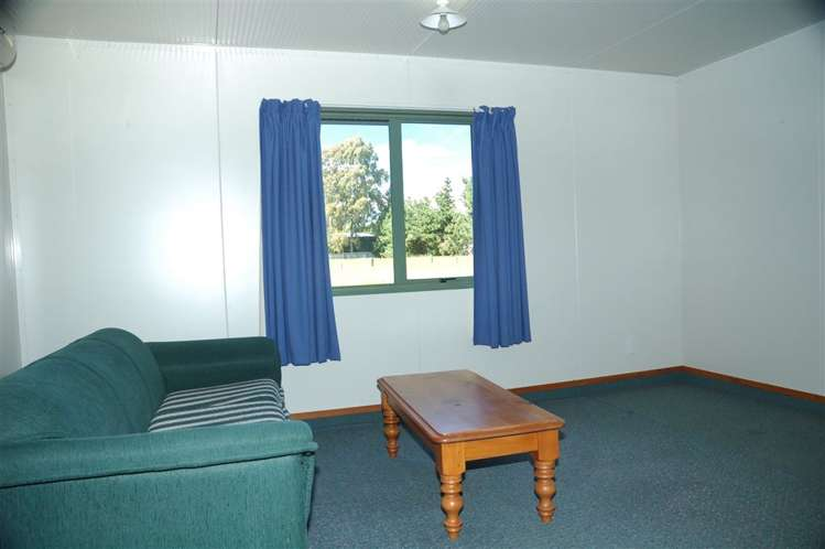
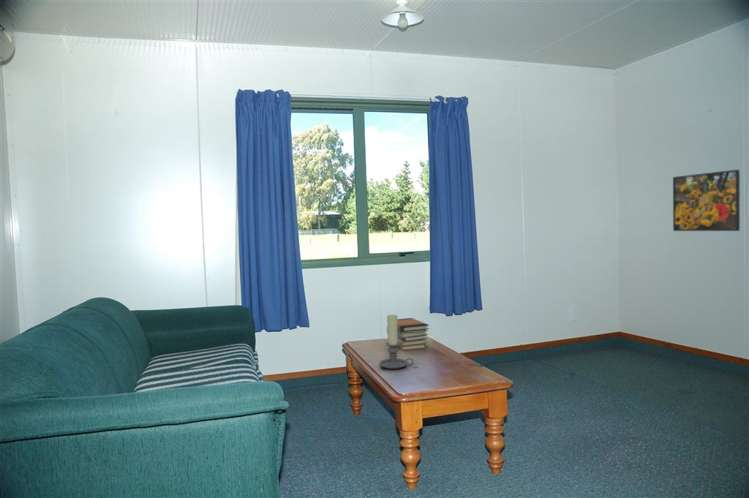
+ book stack [386,317,430,351]
+ candle holder [378,314,414,370]
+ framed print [672,169,741,232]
